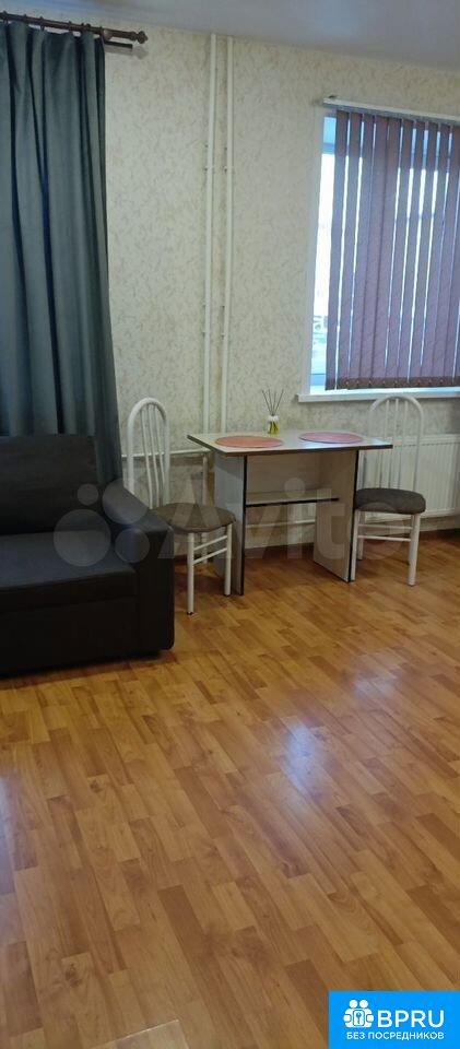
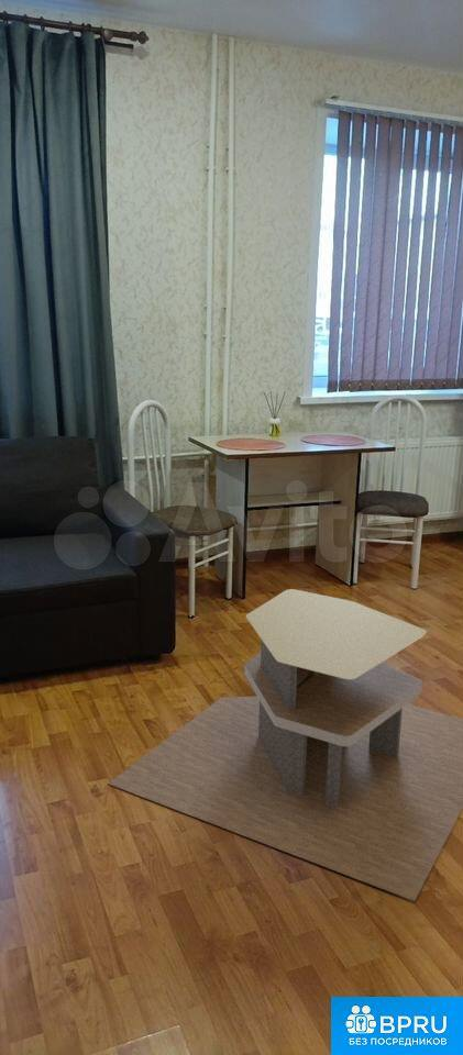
+ coffee table [108,588,463,902]
